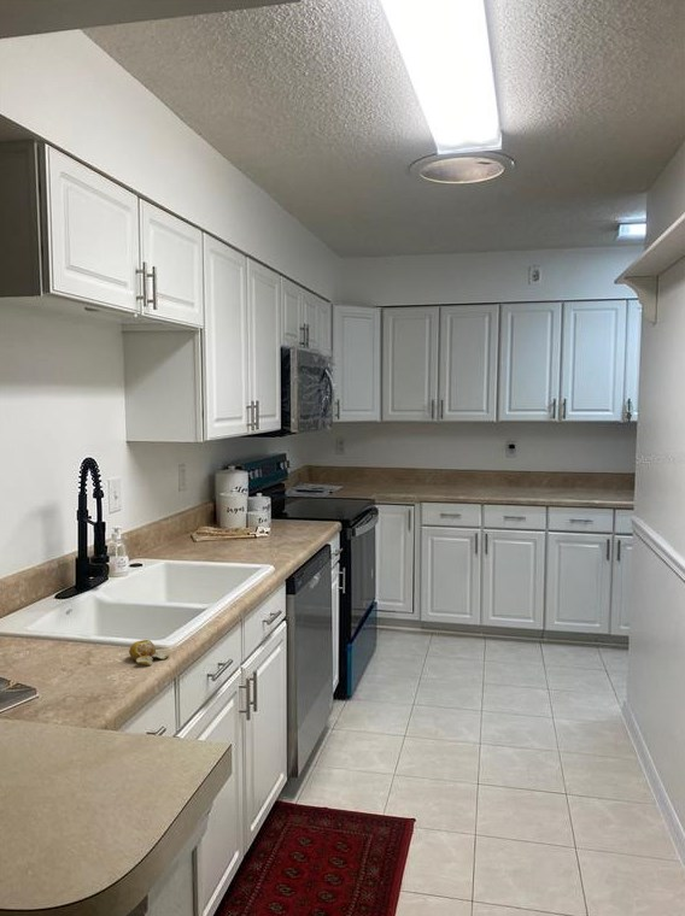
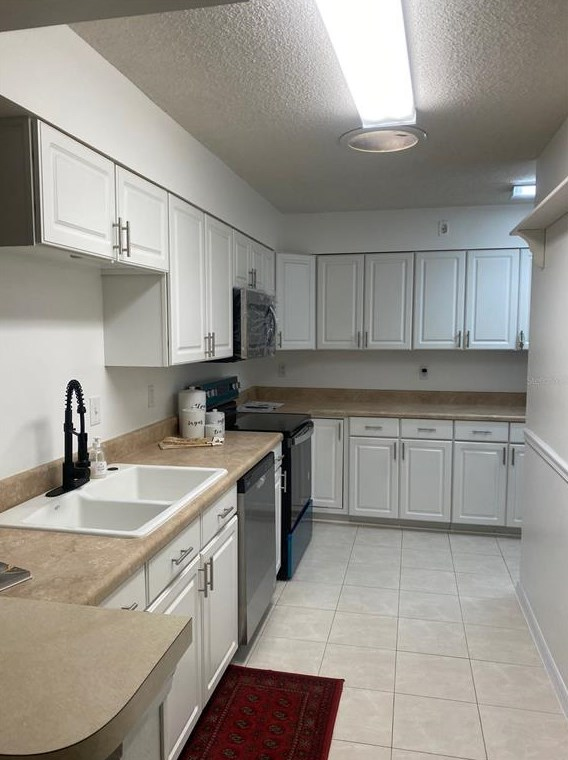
- fruit [128,639,170,665]
